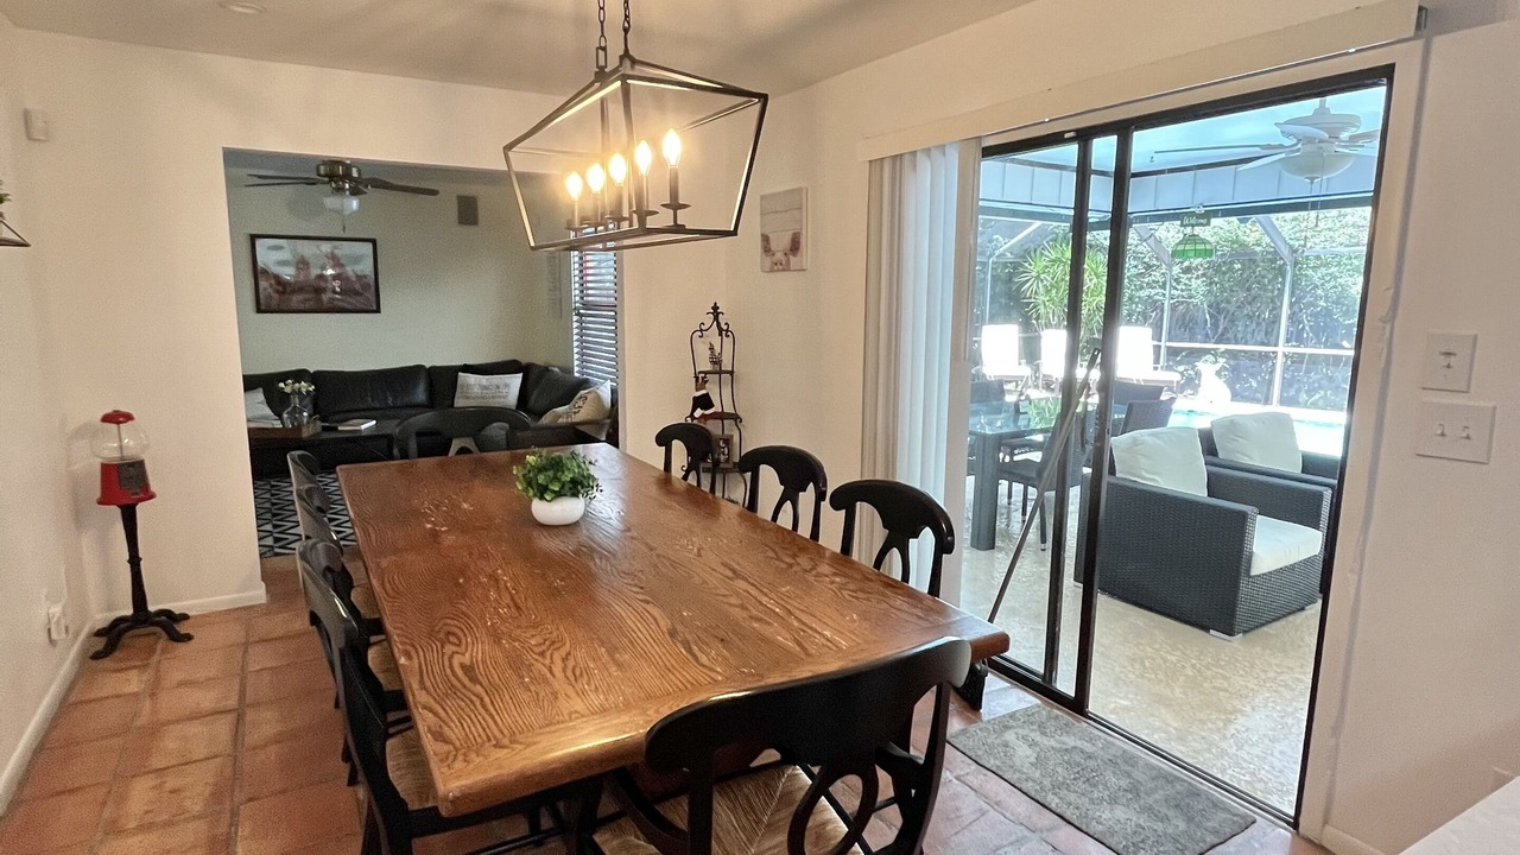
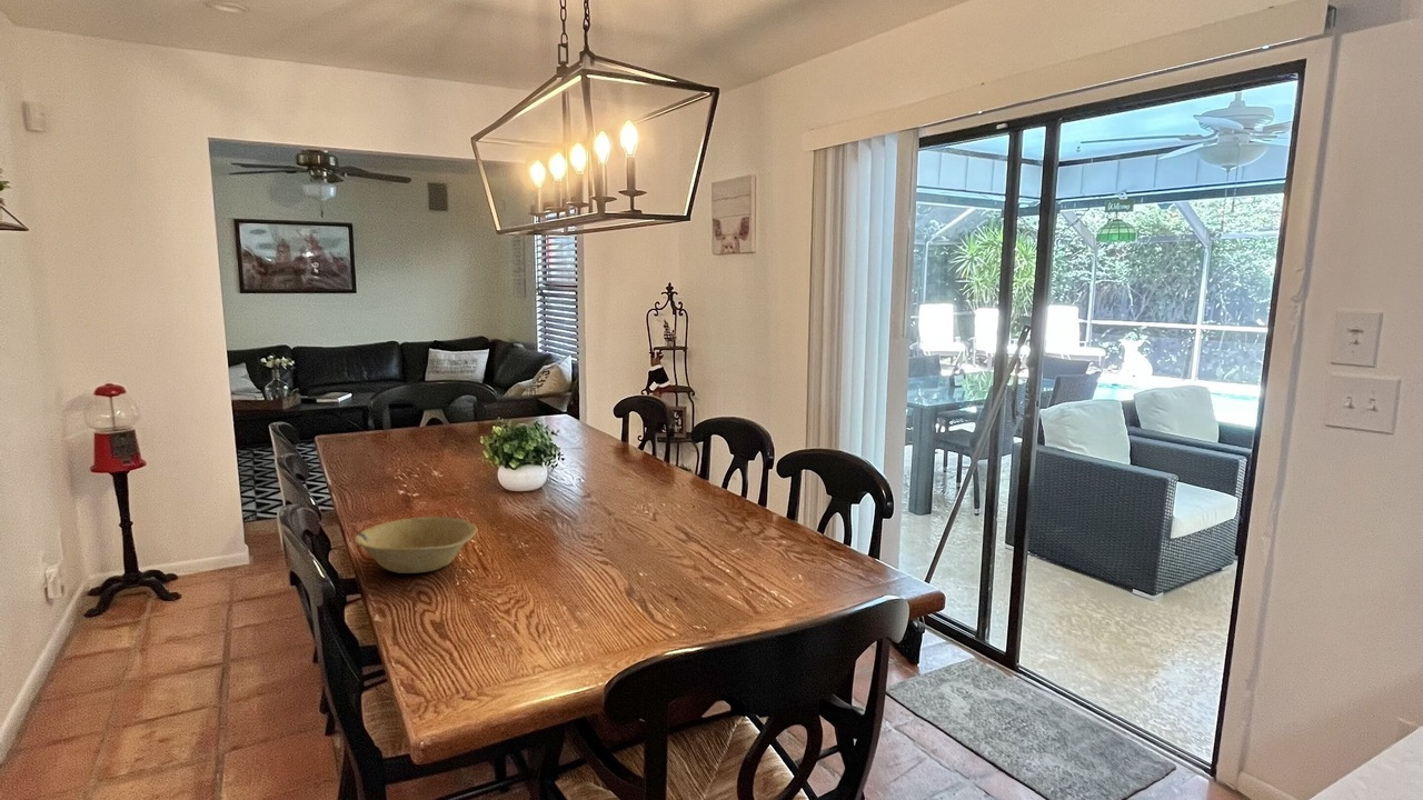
+ bowl [354,516,478,574]
